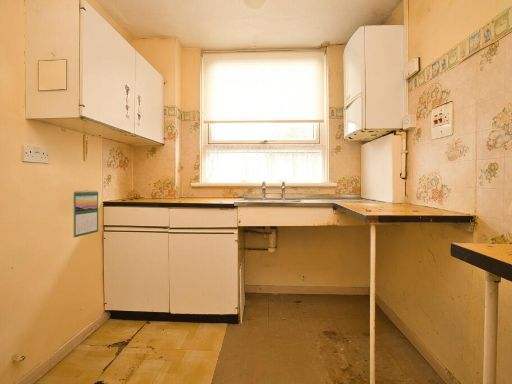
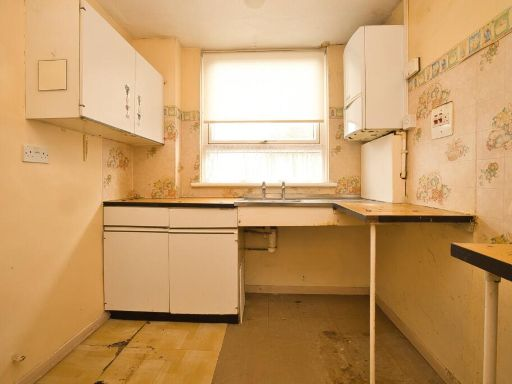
- calendar [72,189,99,238]
